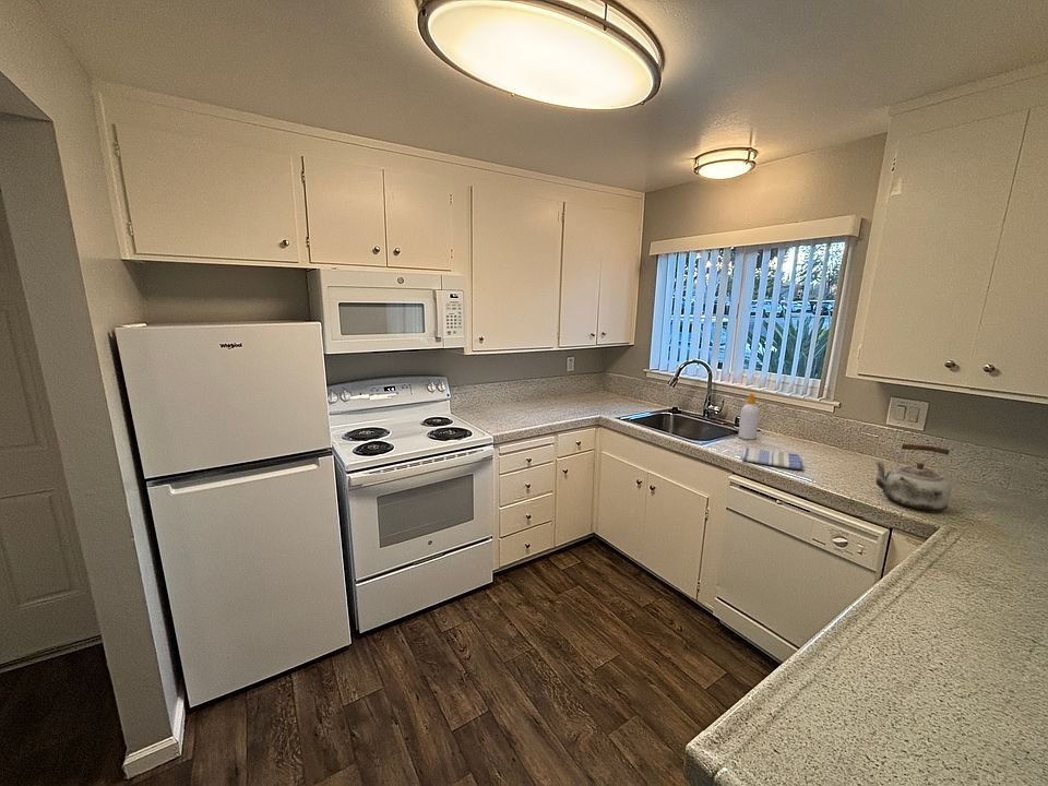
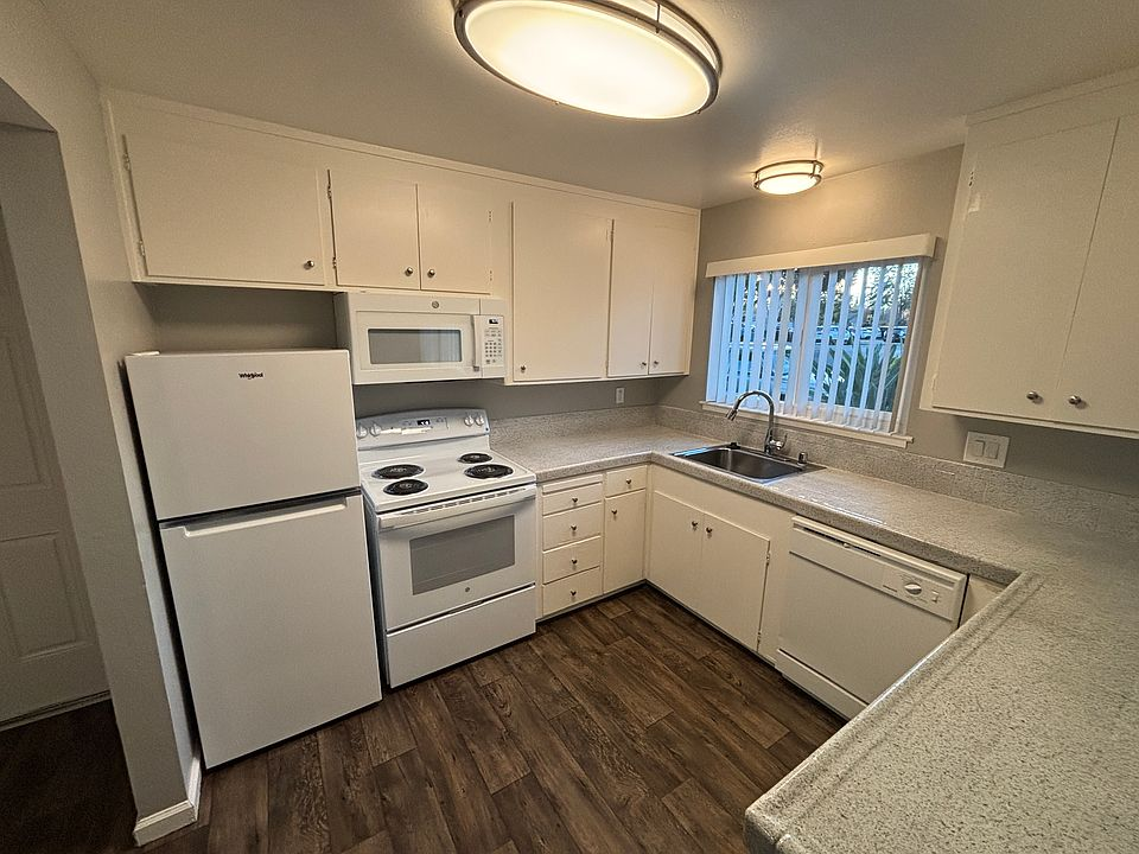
- dish towel [741,446,803,471]
- kettle [873,442,953,511]
- soap bottle [737,392,760,440]
